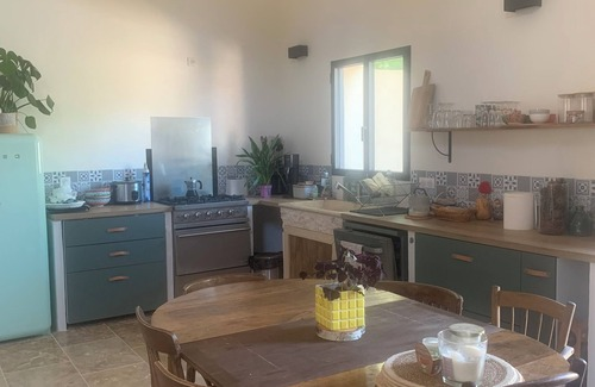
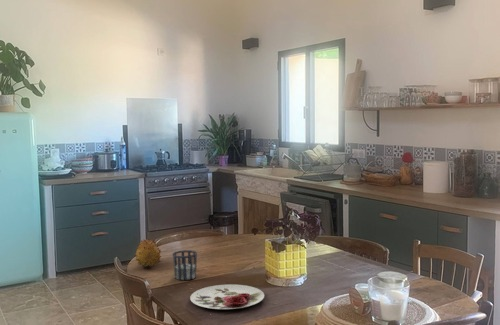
+ fruit [134,238,162,268]
+ cup [172,249,198,281]
+ plate [189,284,265,310]
